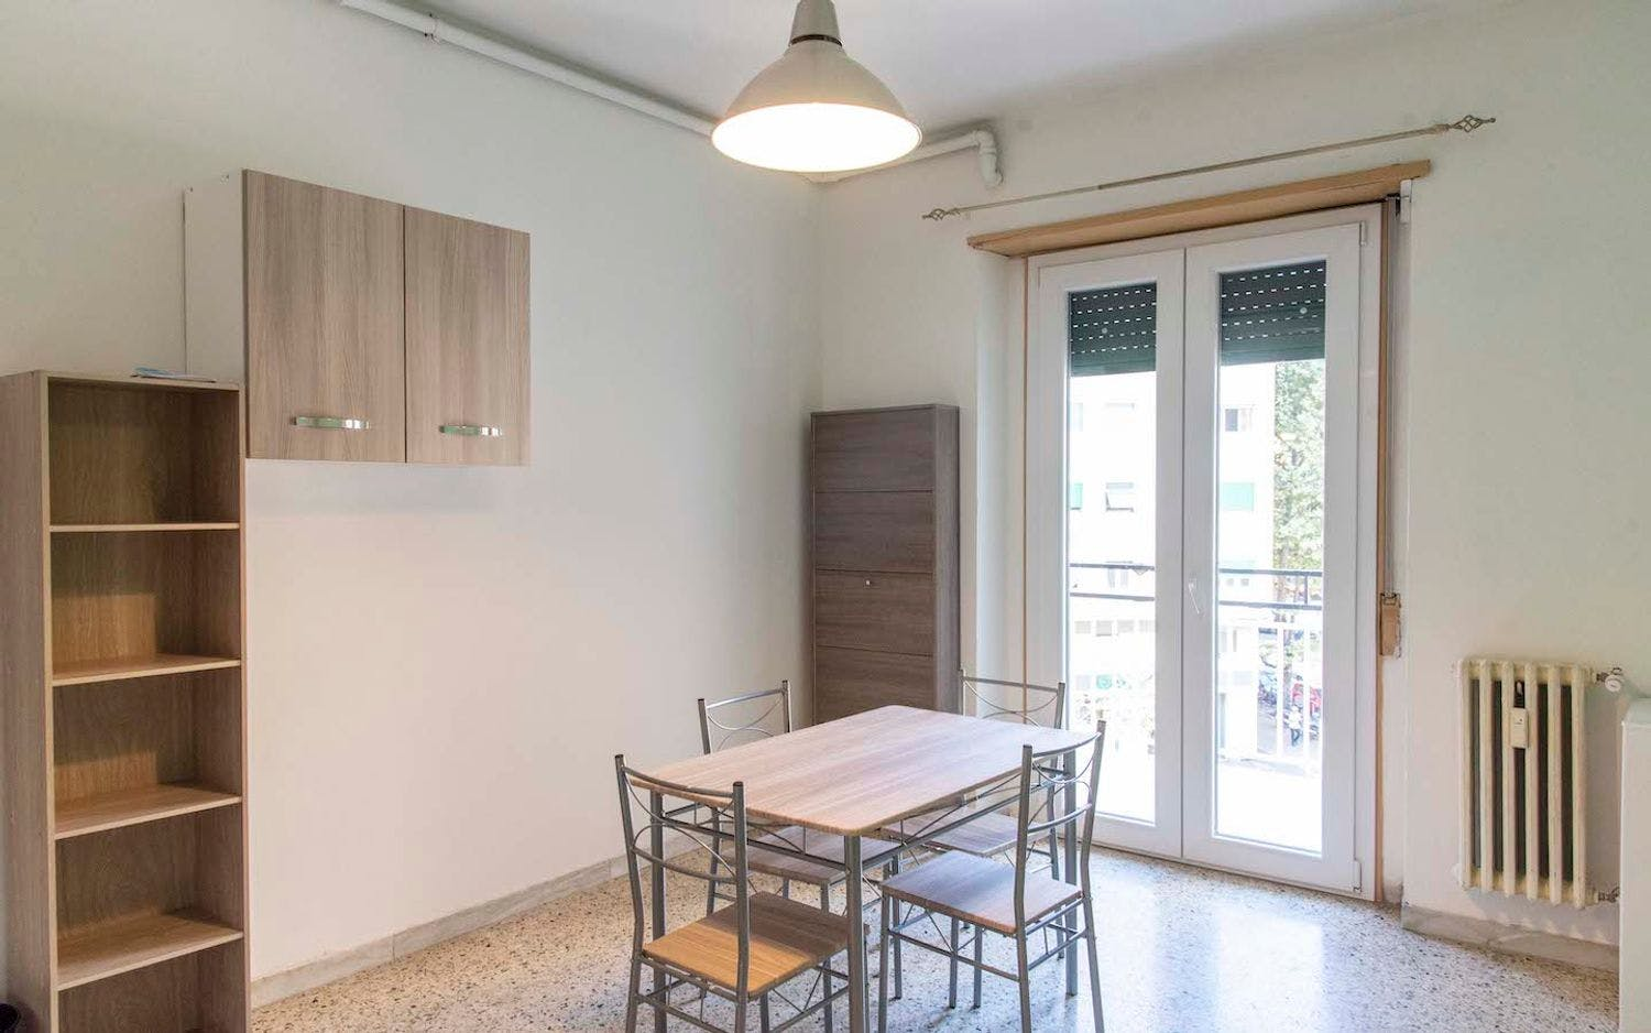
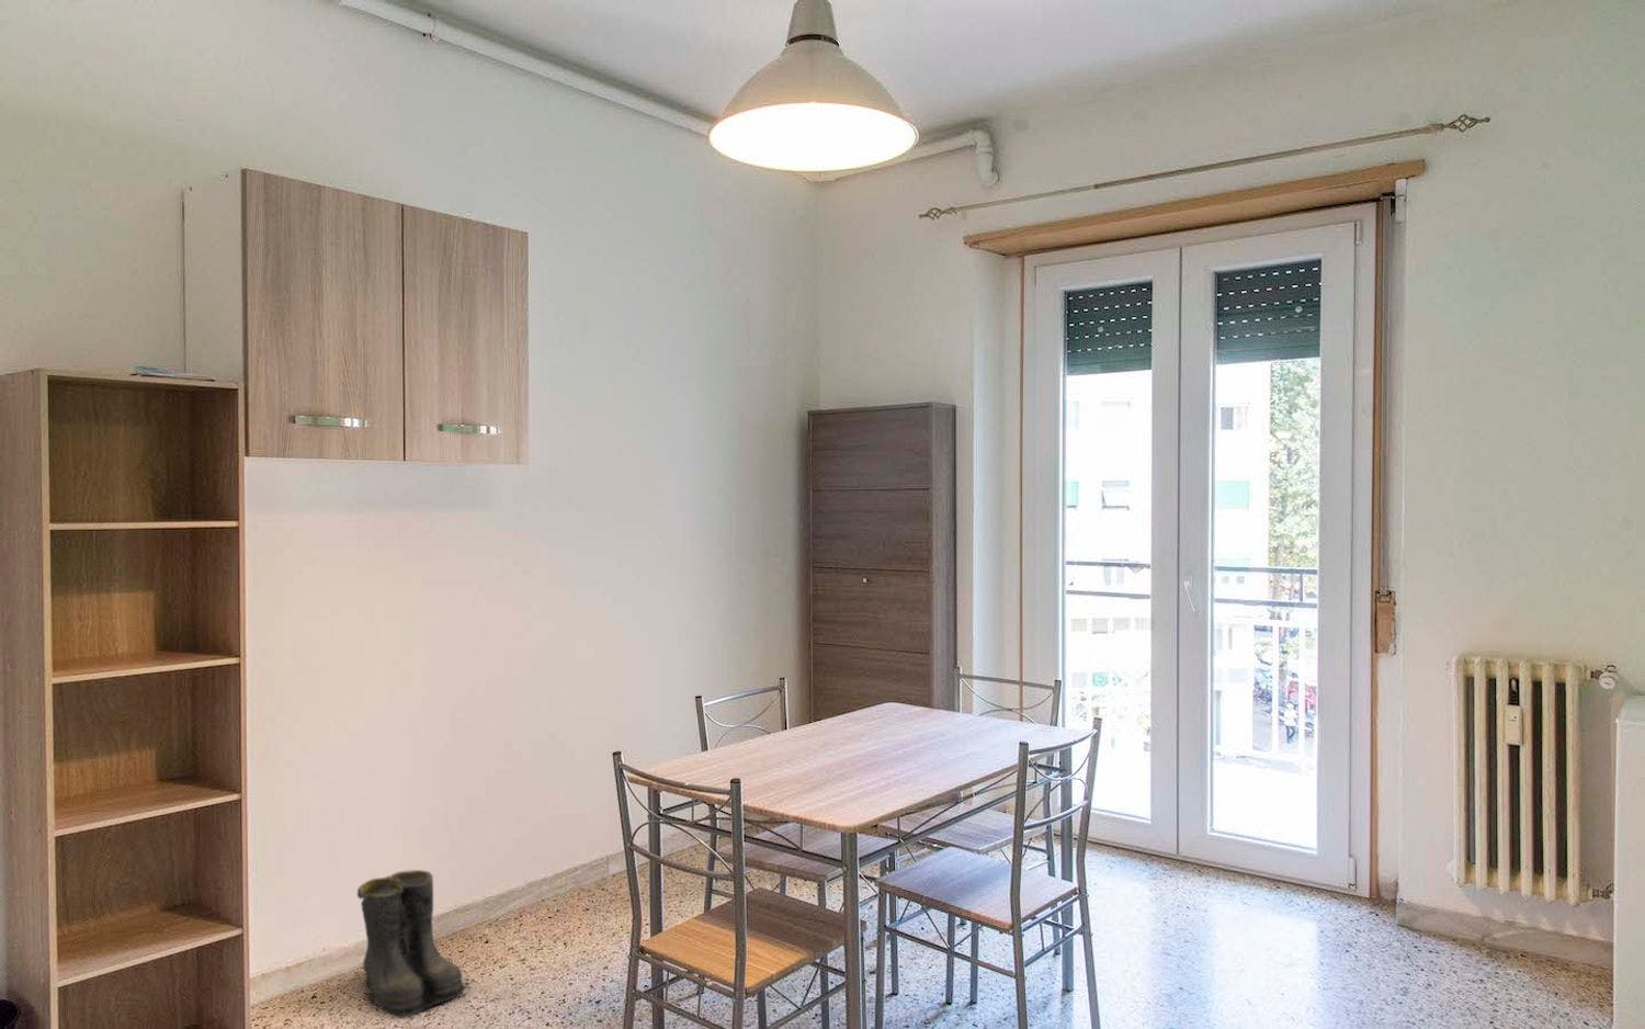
+ boots [357,869,472,1018]
